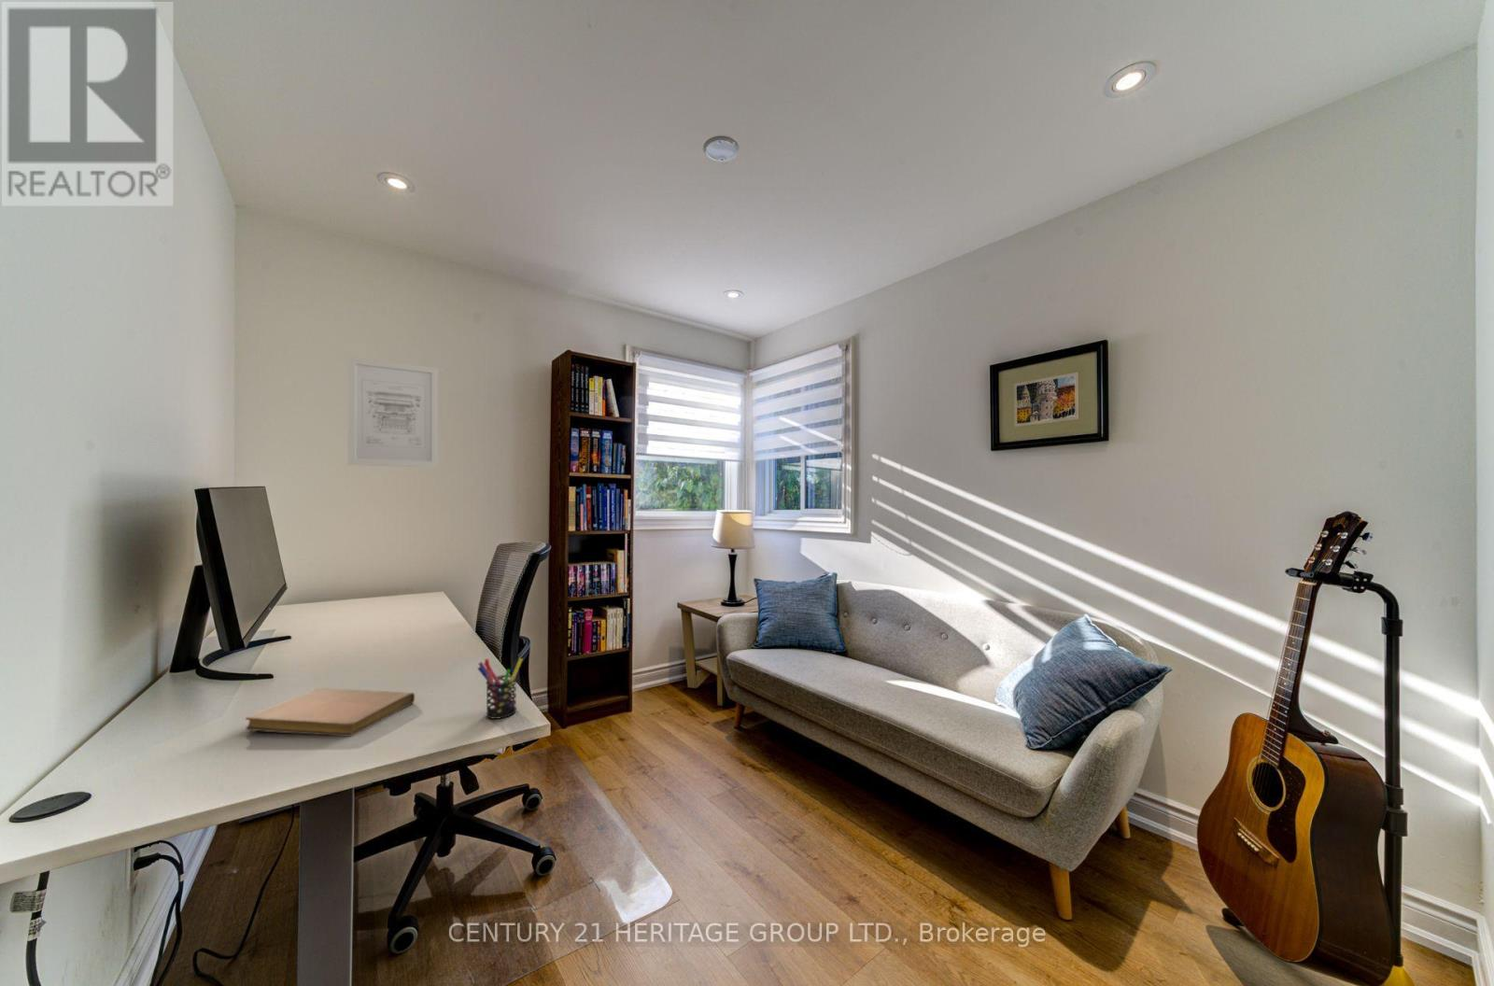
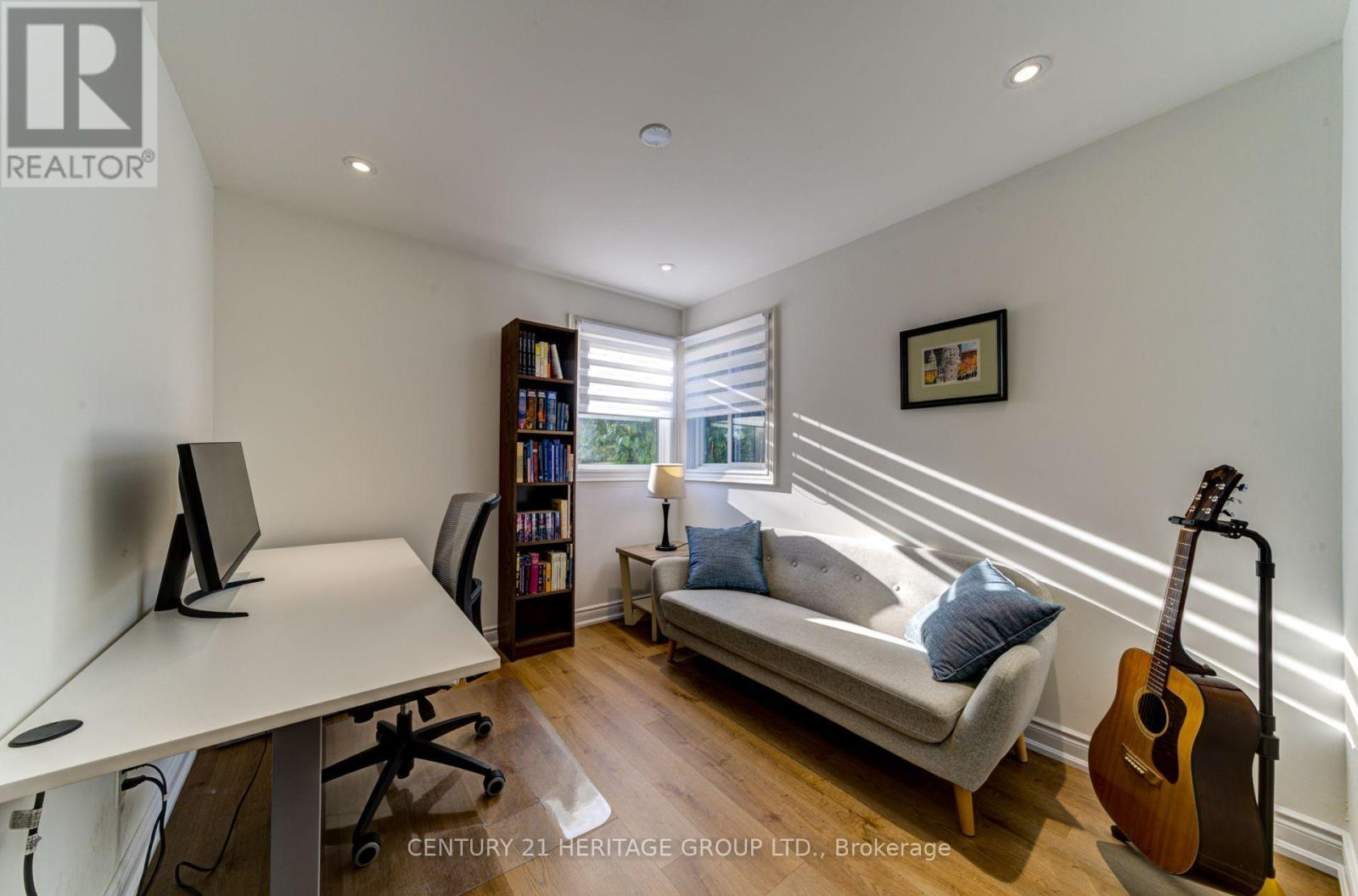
- wall art [348,355,439,469]
- pen holder [477,657,524,720]
- notebook [244,687,416,737]
